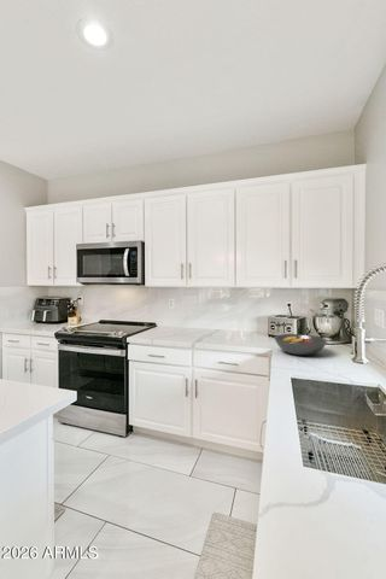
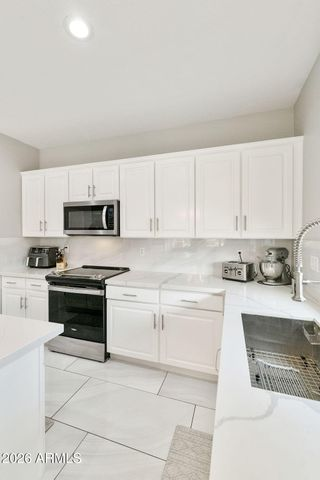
- fruit bowl [273,333,328,357]
